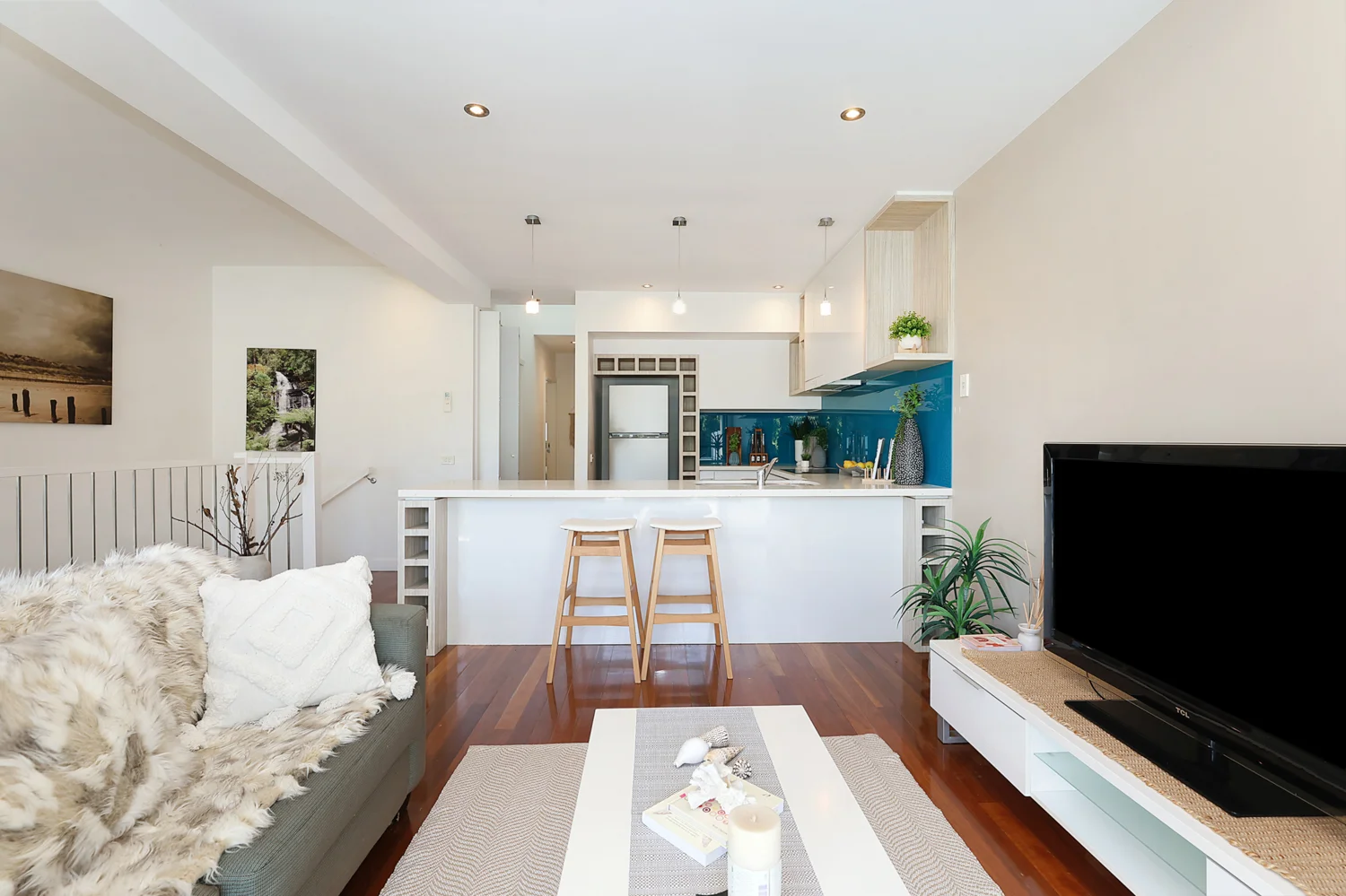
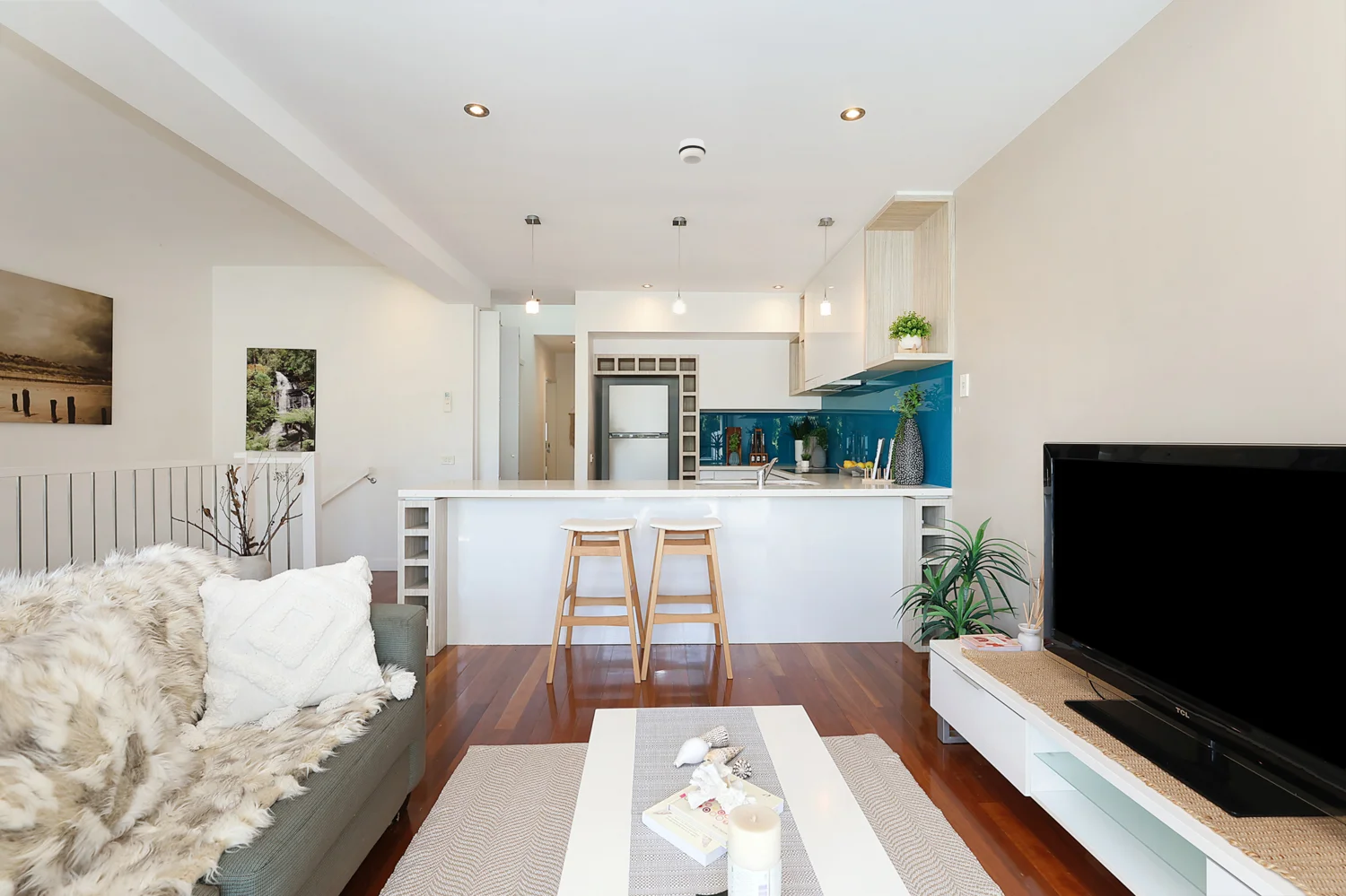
+ smoke detector [677,137,707,165]
